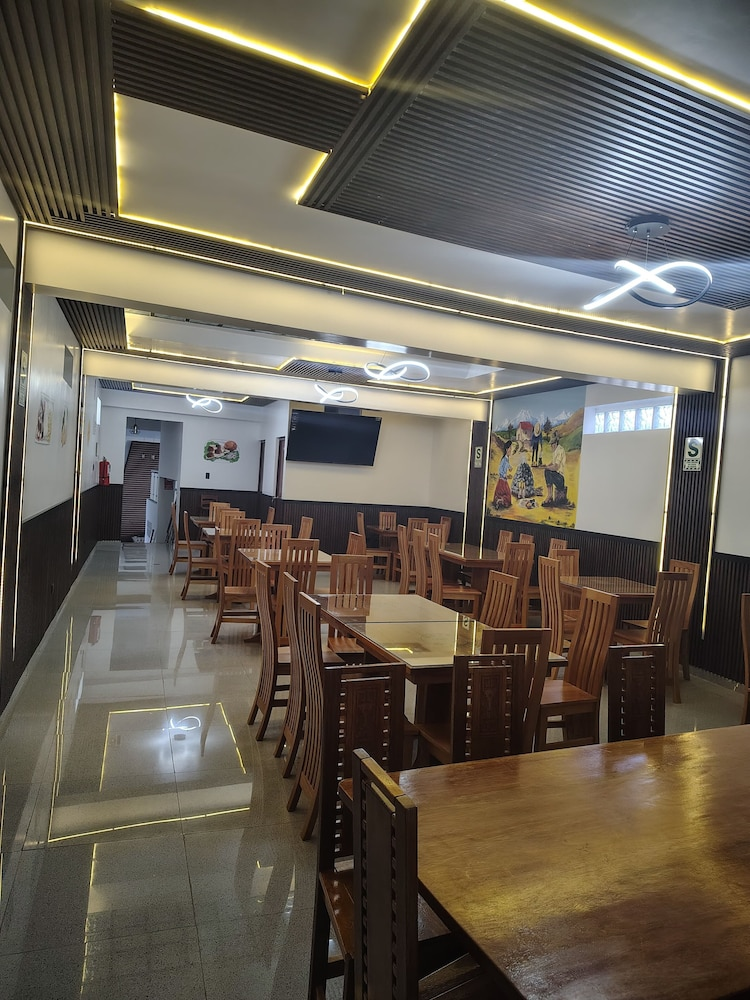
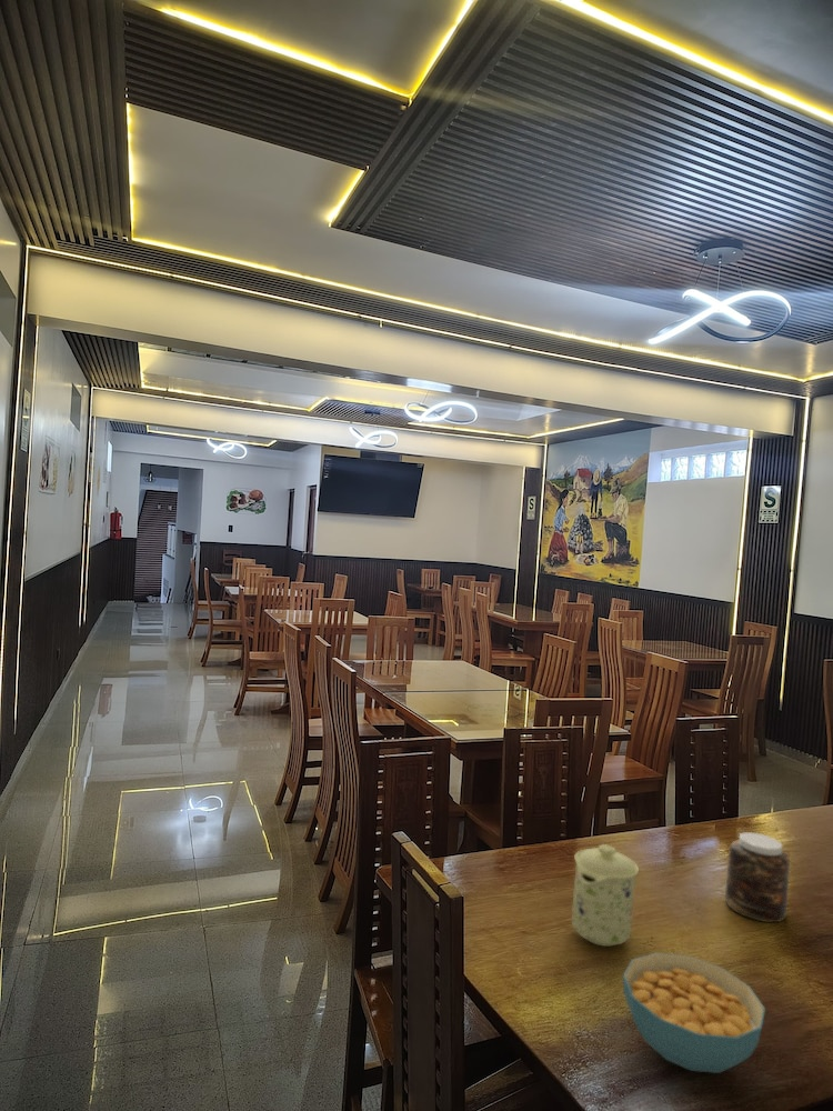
+ mug [571,843,640,948]
+ jar [724,831,791,923]
+ cereal bowl [622,951,766,1074]
